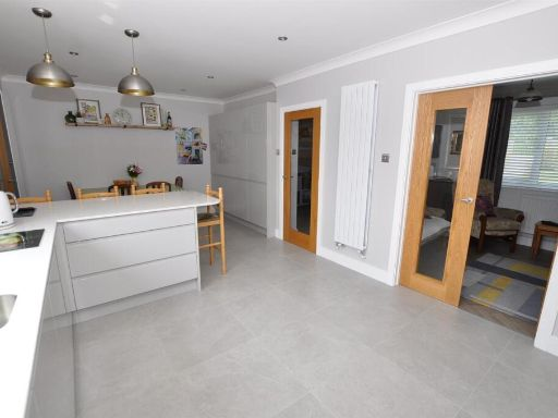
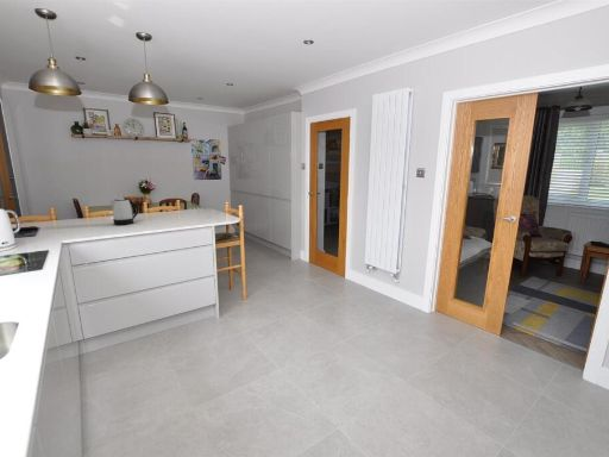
+ kettle [109,198,140,226]
